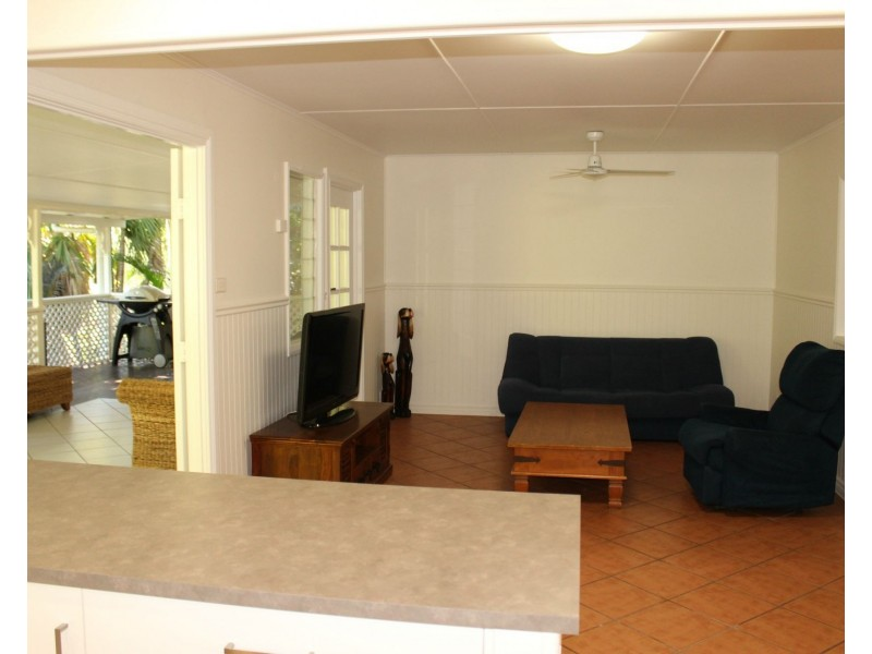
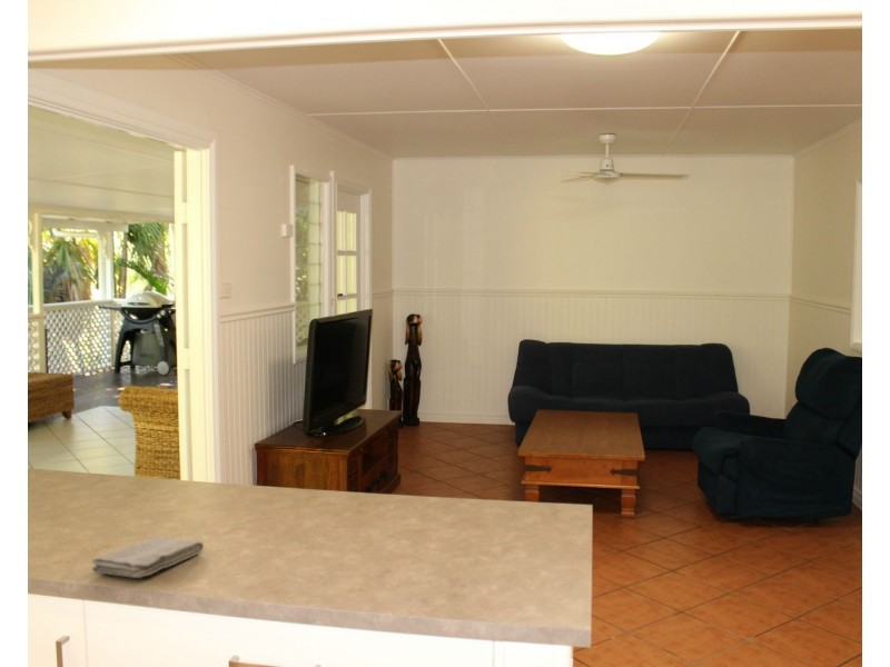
+ washcloth [91,536,205,579]
